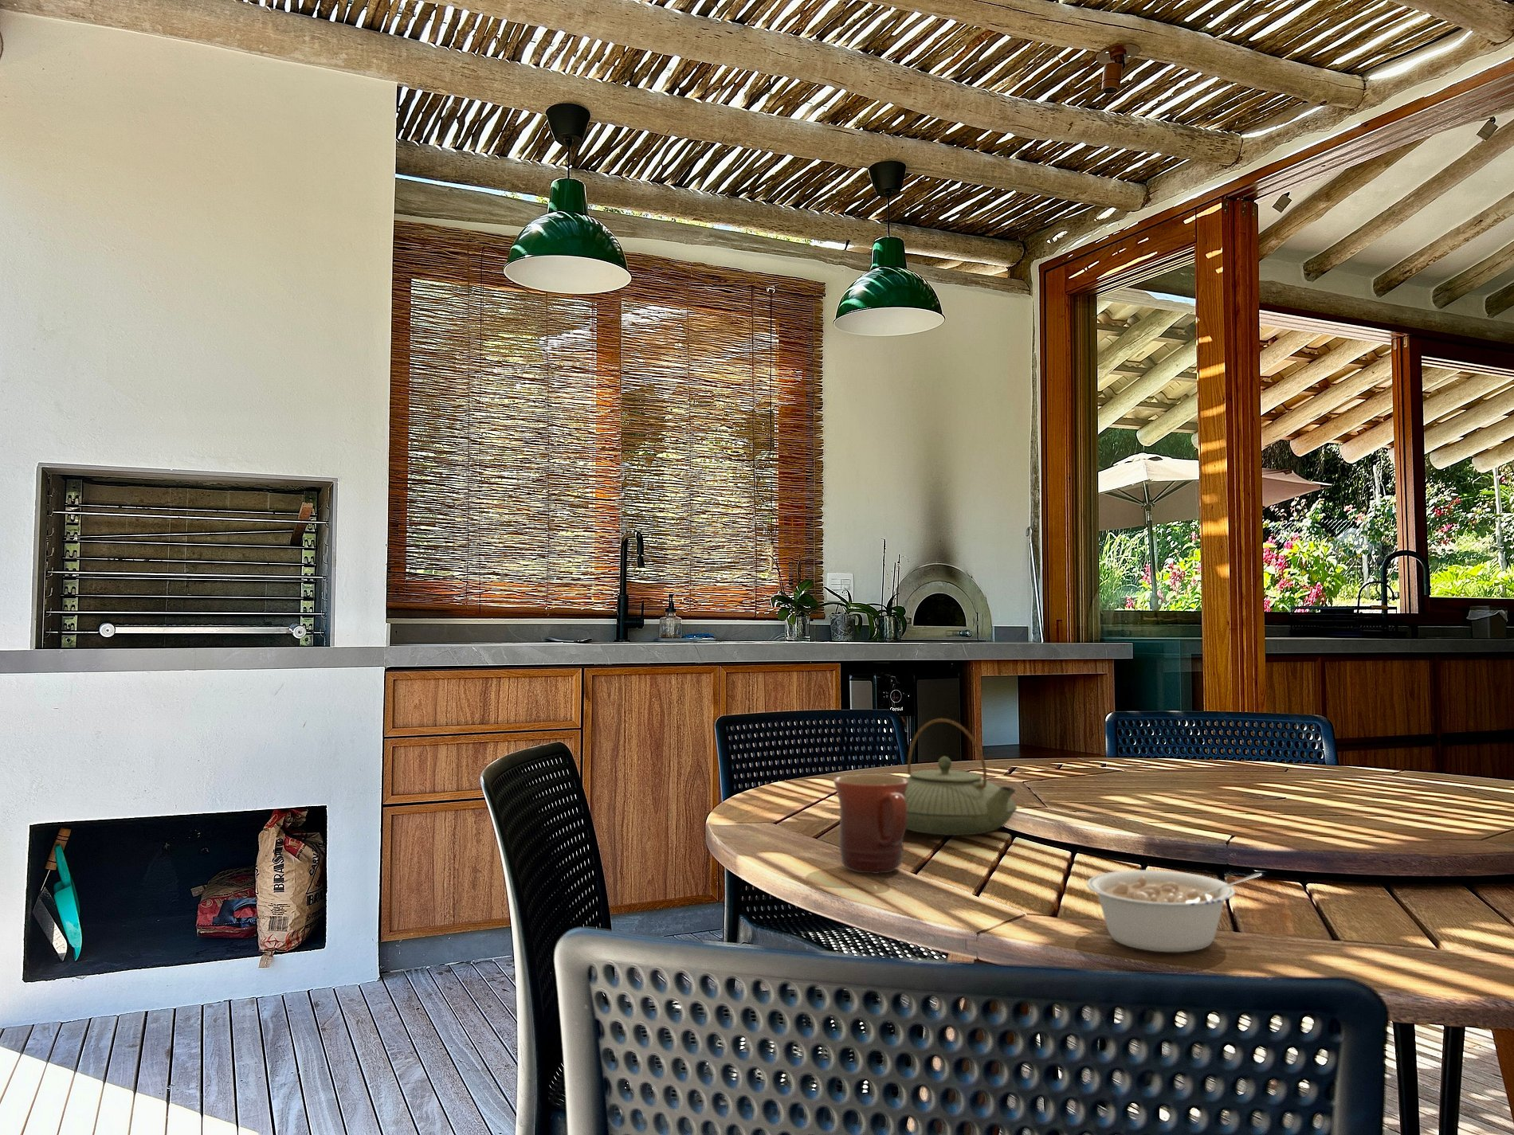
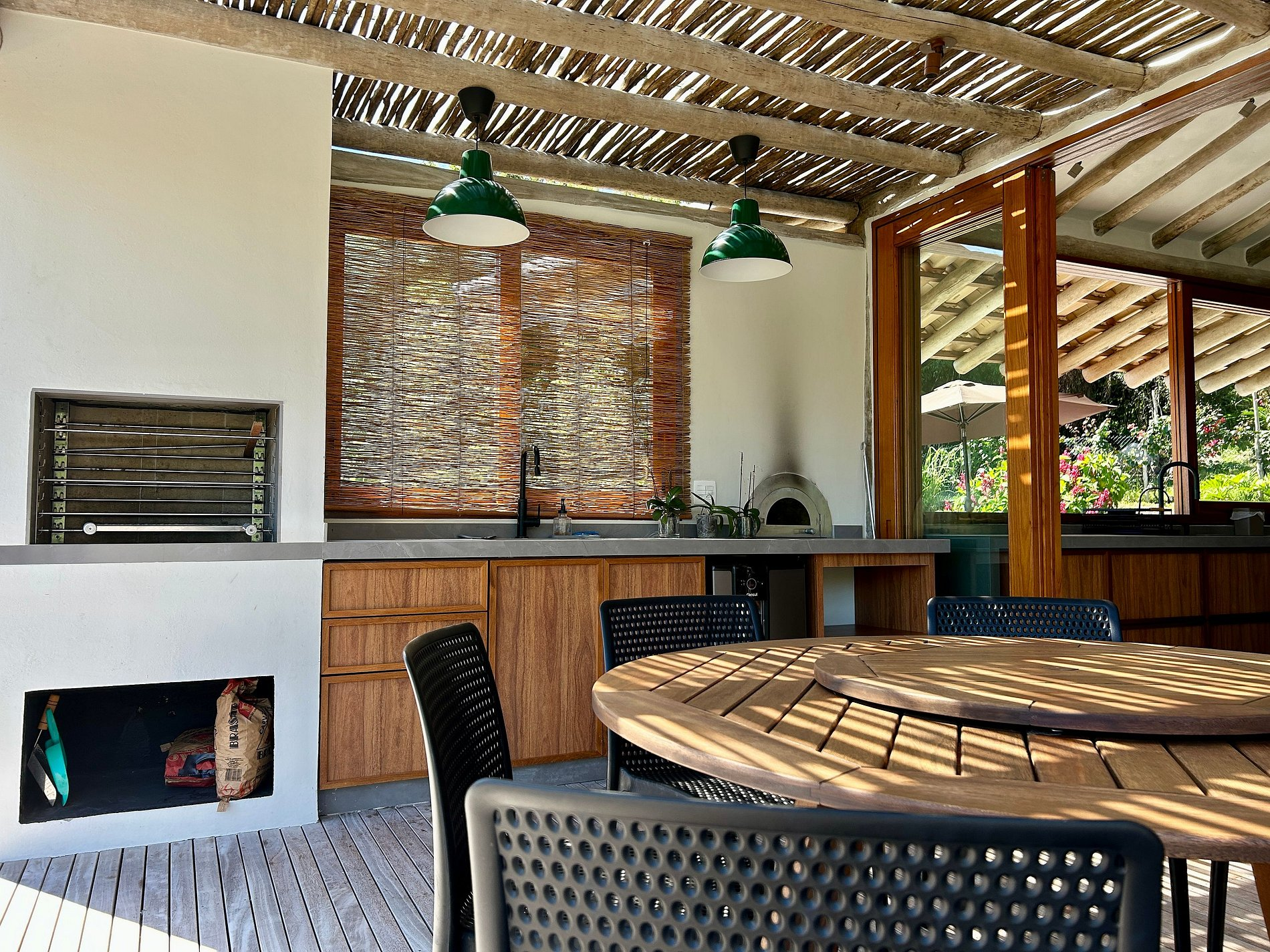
- legume [1086,869,1262,953]
- teapot [905,718,1018,836]
- mug [833,774,908,875]
